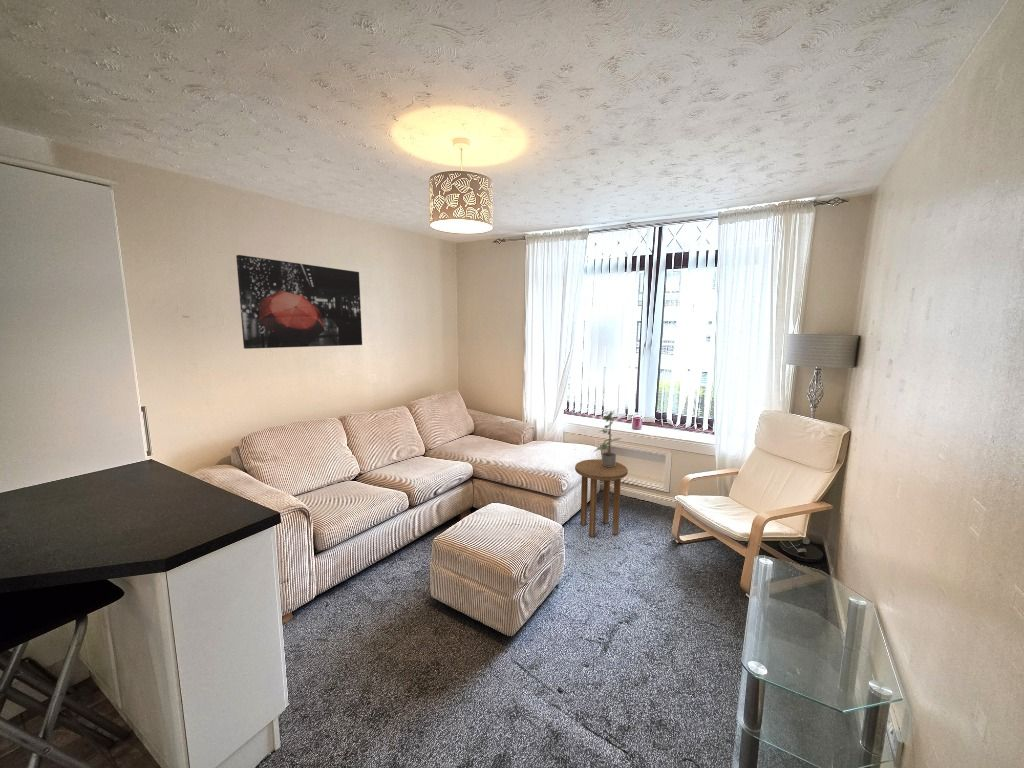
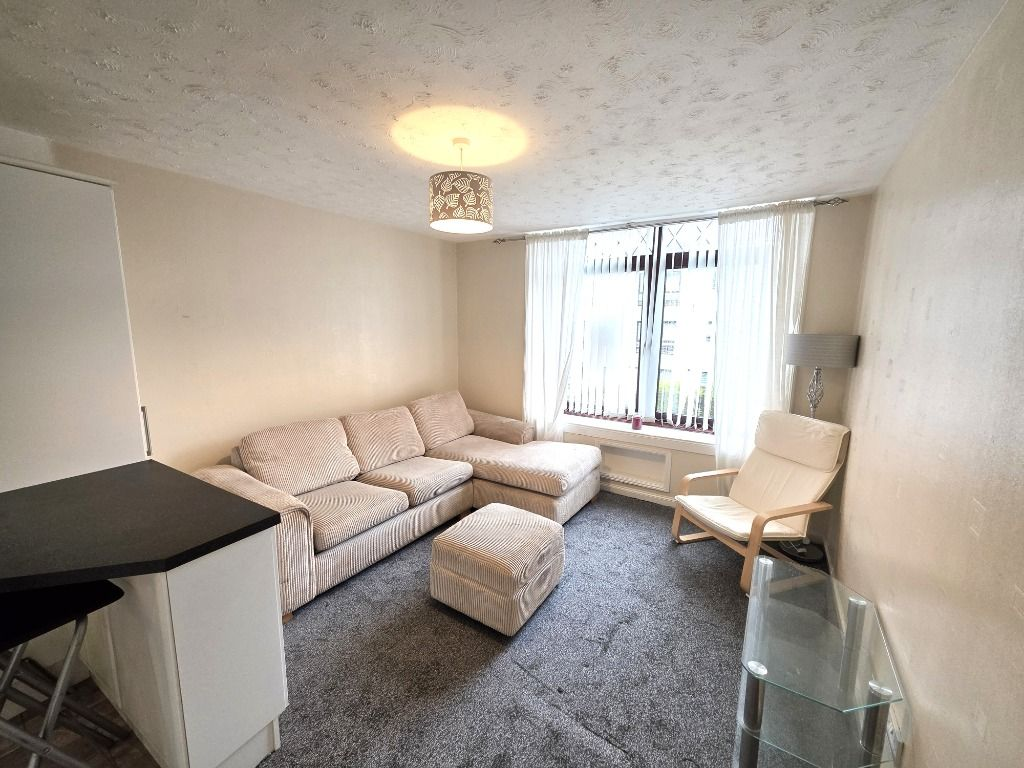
- side table [574,458,629,538]
- wall art [235,254,363,350]
- potted plant [594,409,623,467]
